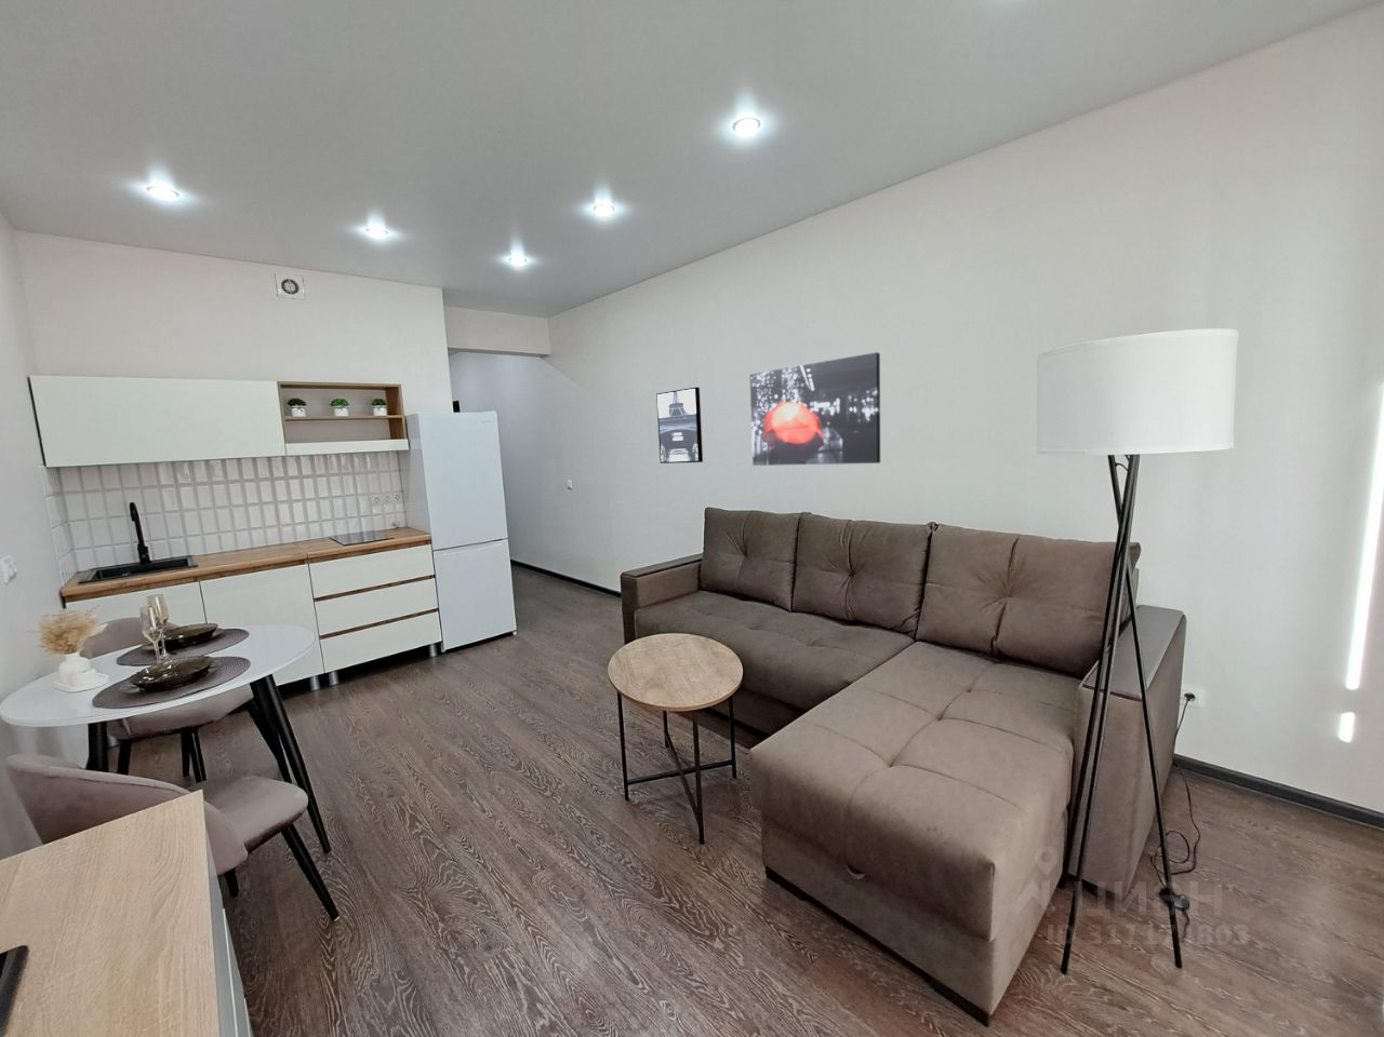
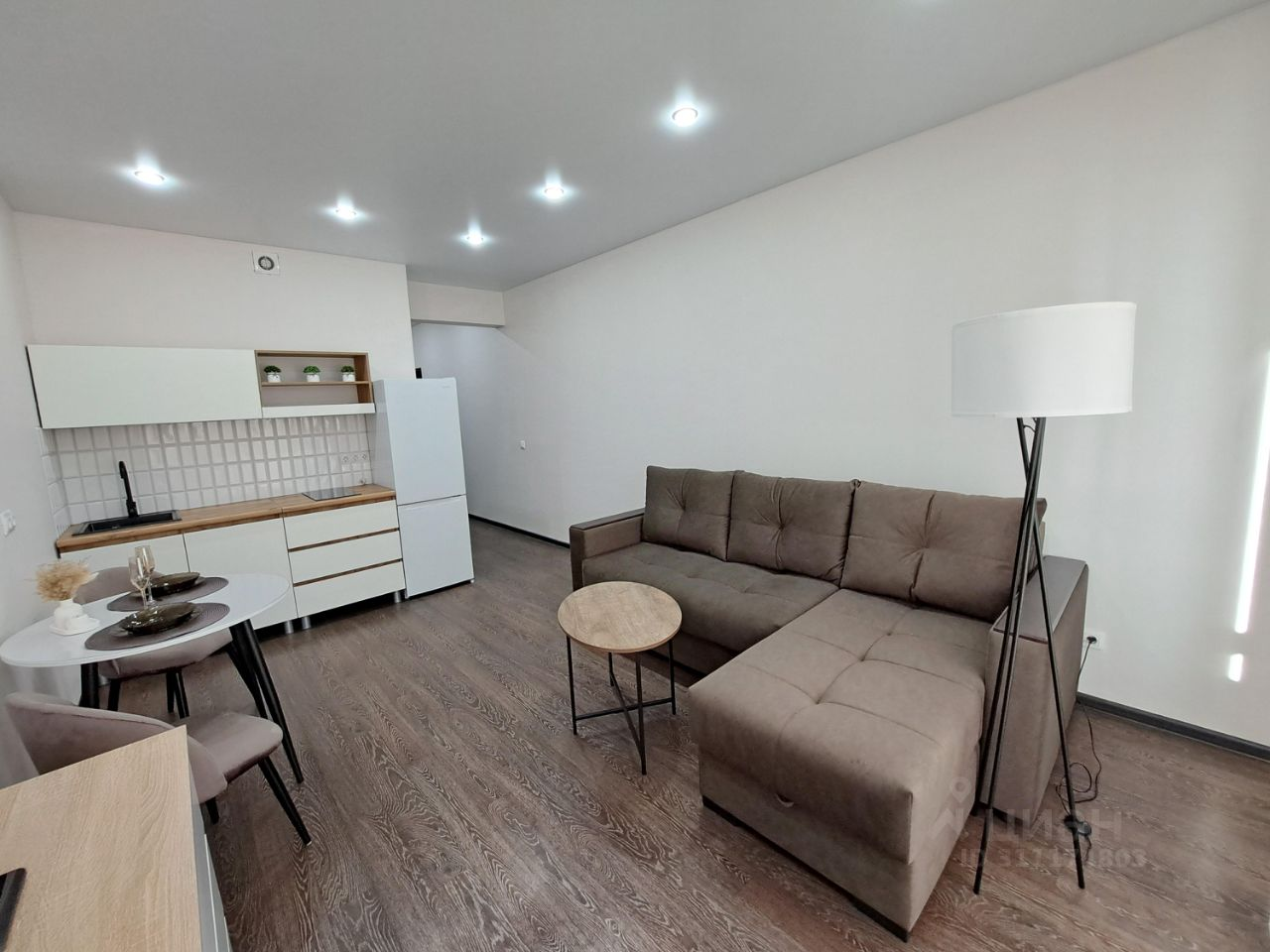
- wall art [749,351,882,466]
- wall art [655,387,704,464]
